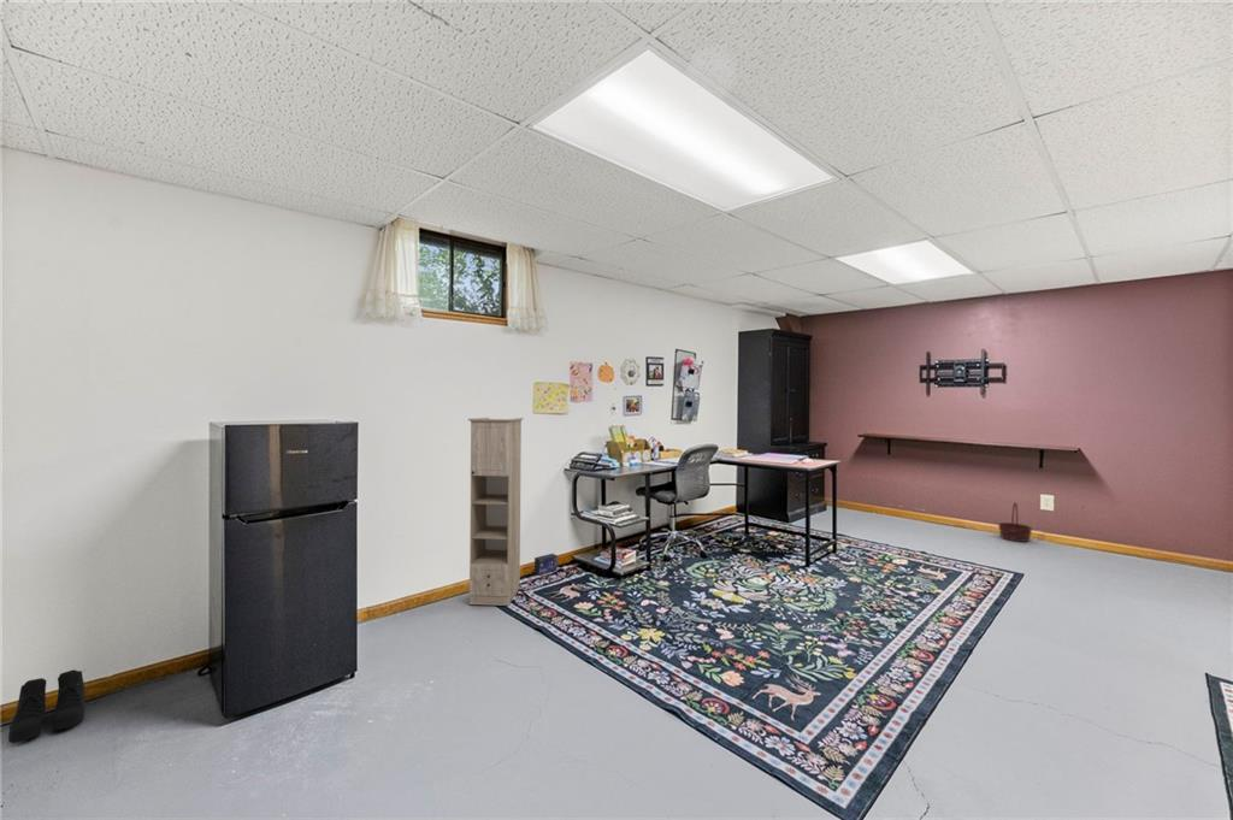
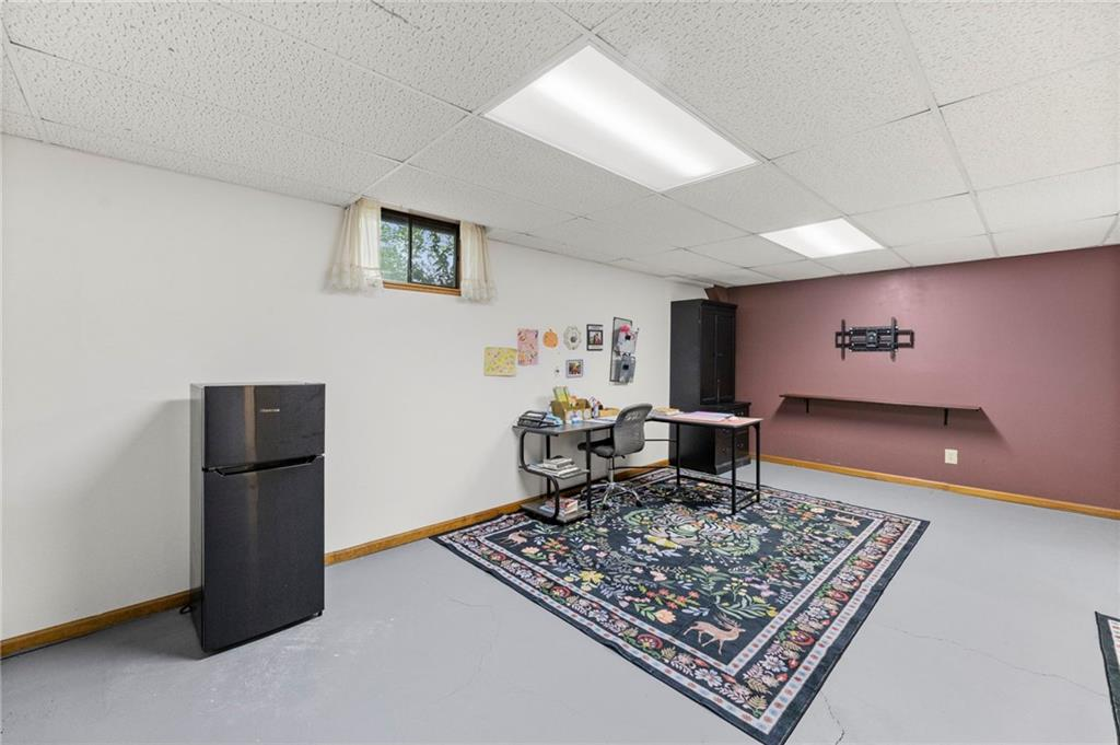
- box [533,553,559,576]
- storage cabinet [467,417,525,607]
- basket [997,501,1034,543]
- boots [7,668,87,744]
